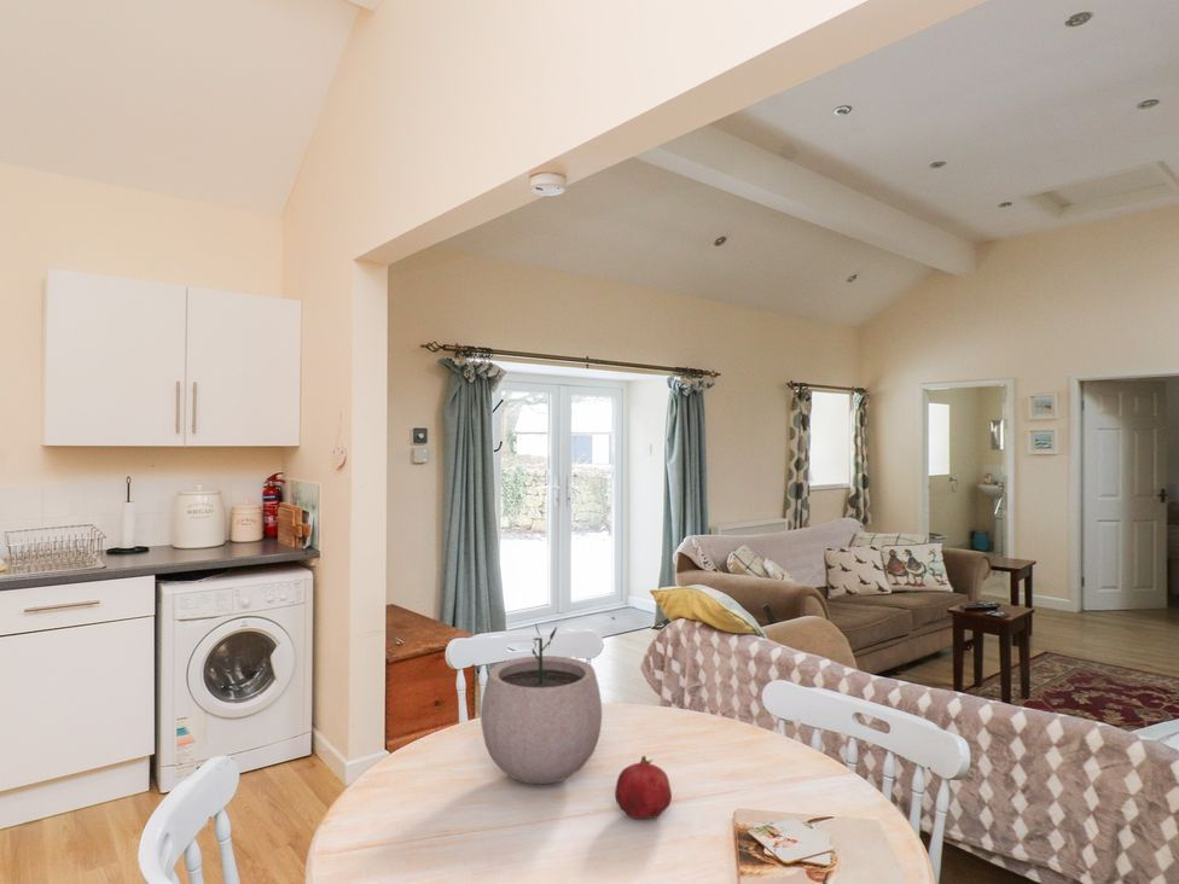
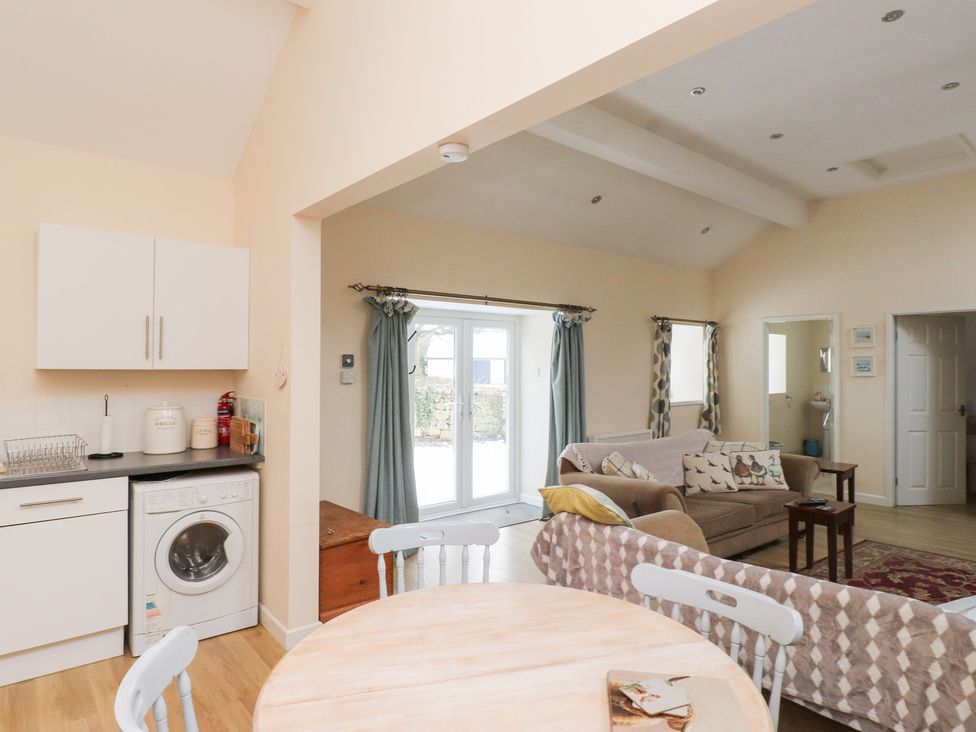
- plant pot [480,622,603,785]
- fruit [614,755,673,820]
